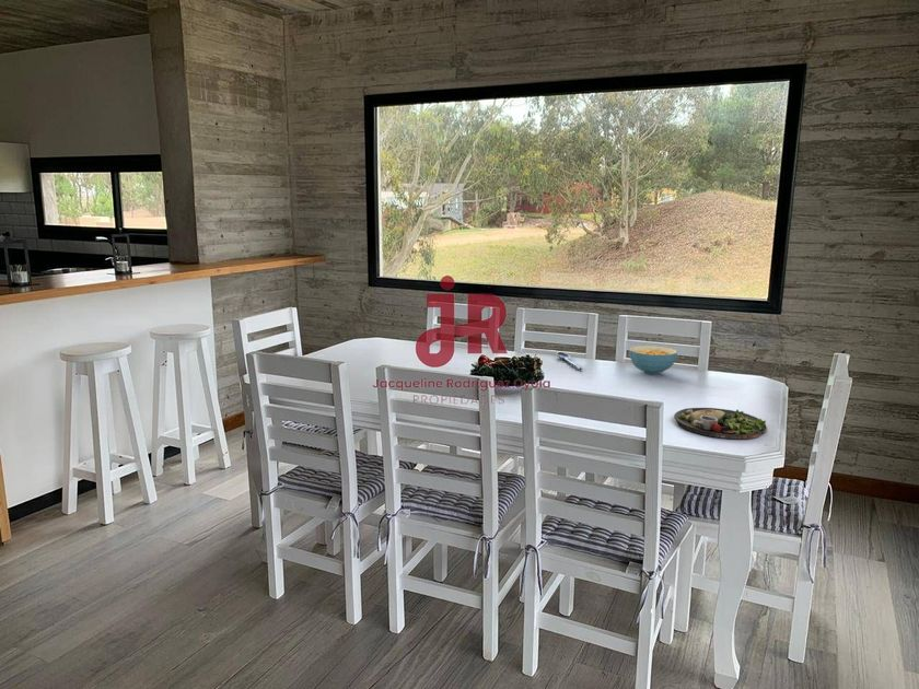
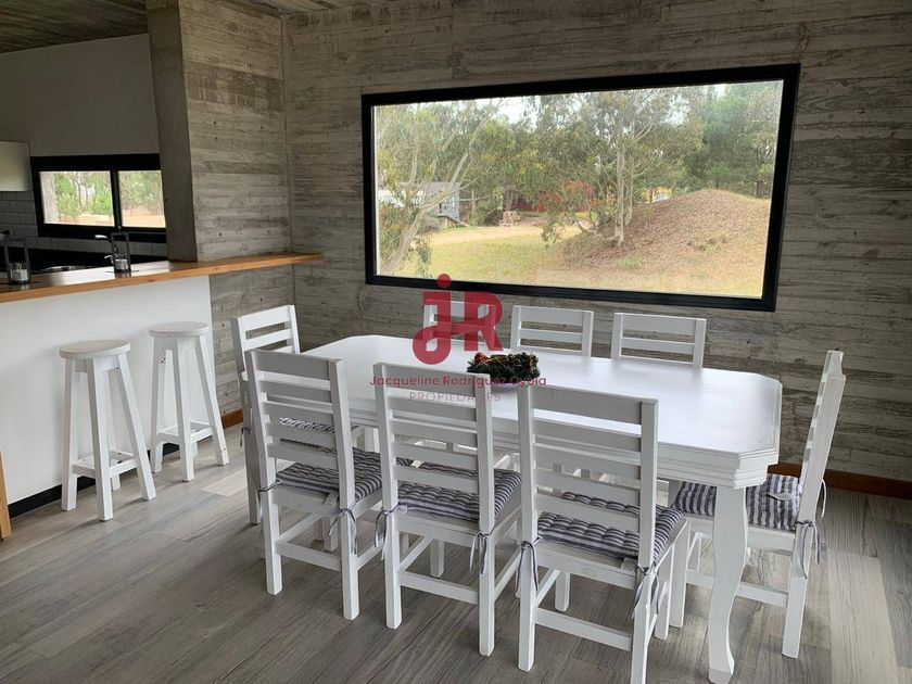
- spoon [556,351,584,371]
- cereal bowl [628,344,678,375]
- dinner plate [673,407,768,440]
